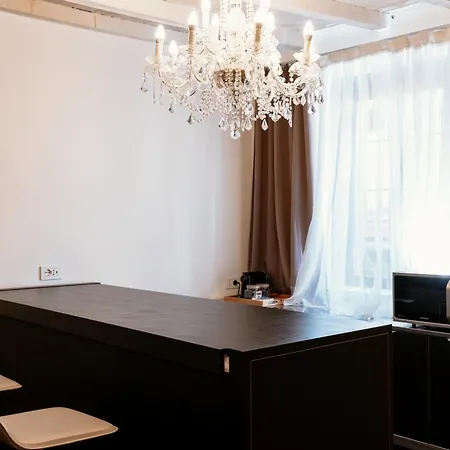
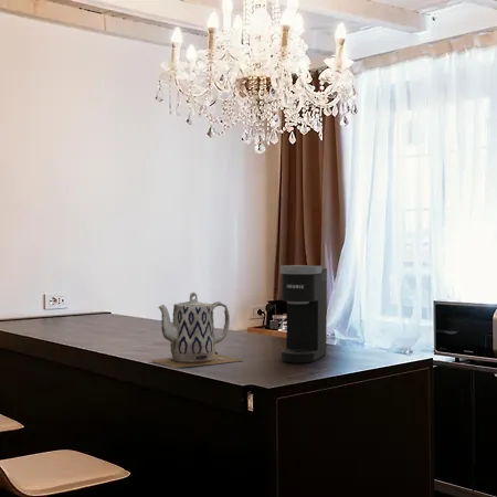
+ coffee maker [279,264,328,364]
+ teapot [149,292,244,369]
